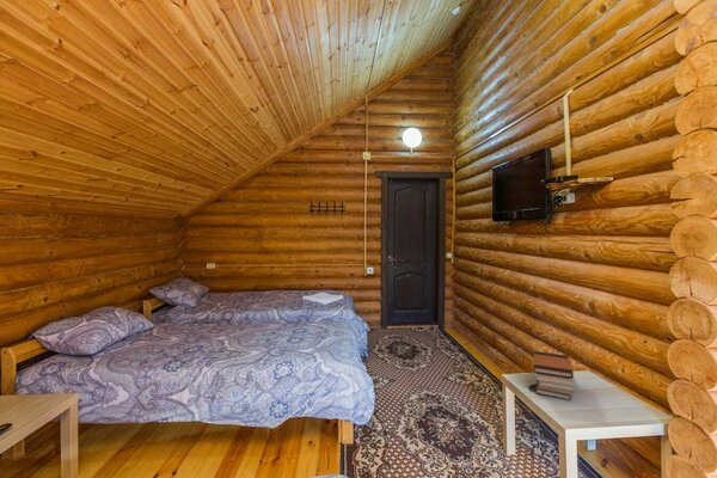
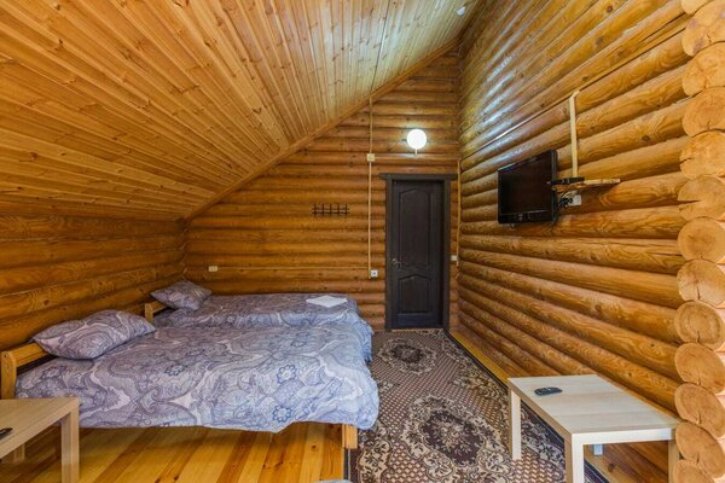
- book stack [532,350,577,402]
